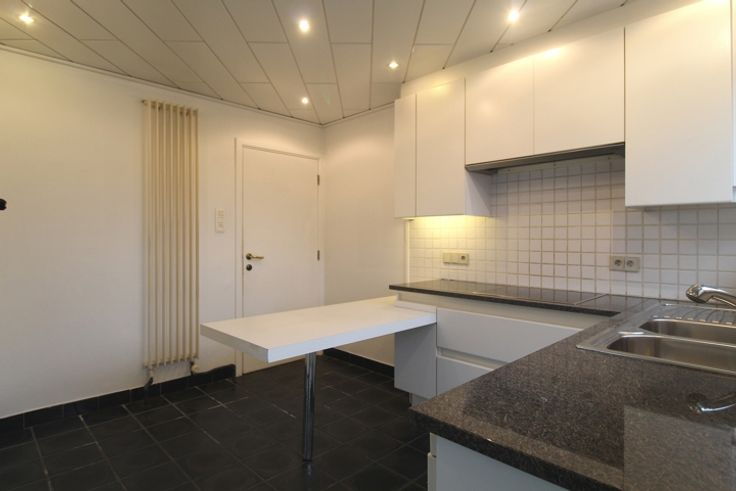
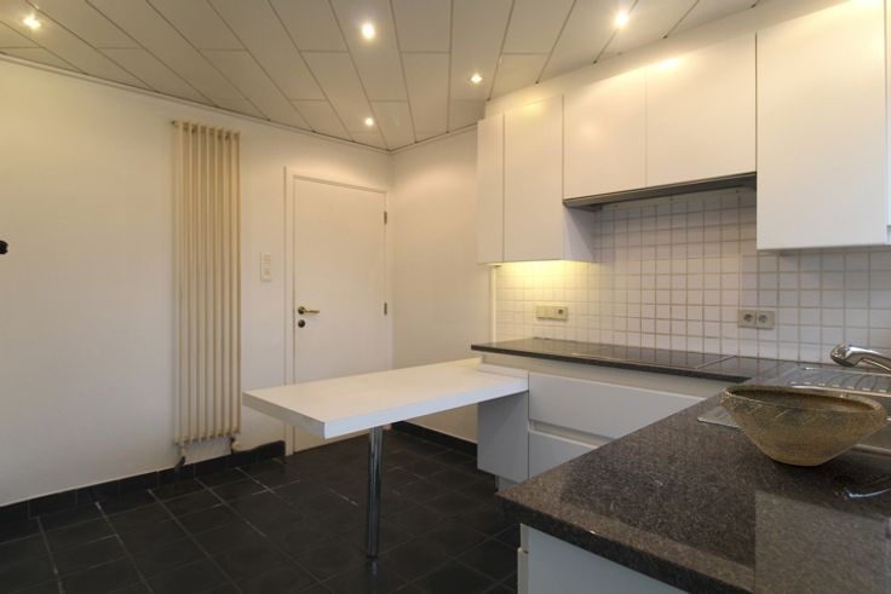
+ bowl [719,383,890,467]
